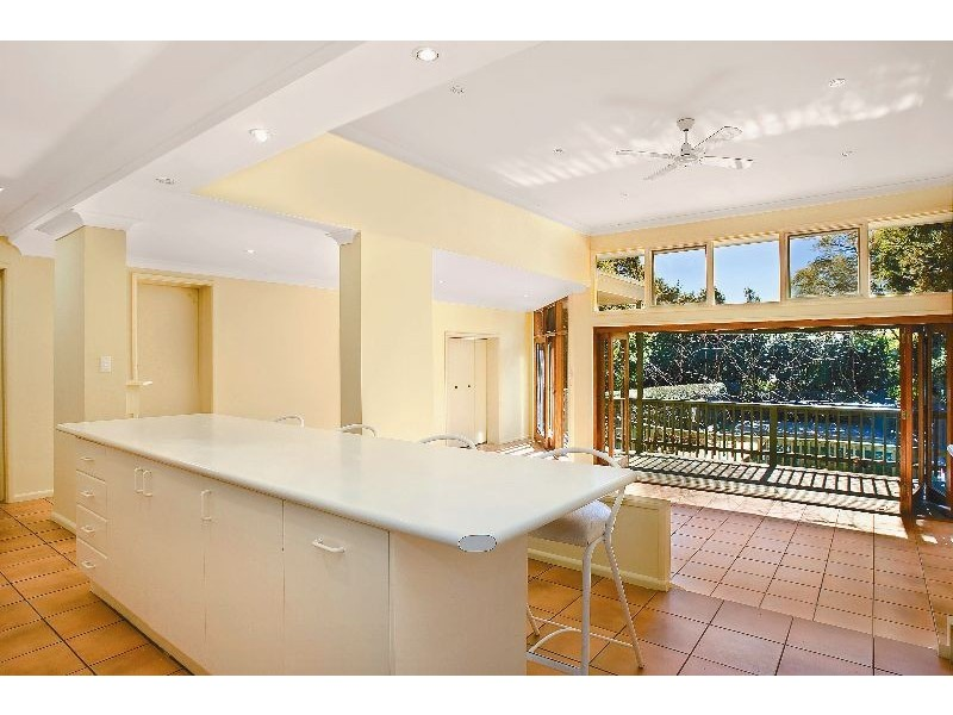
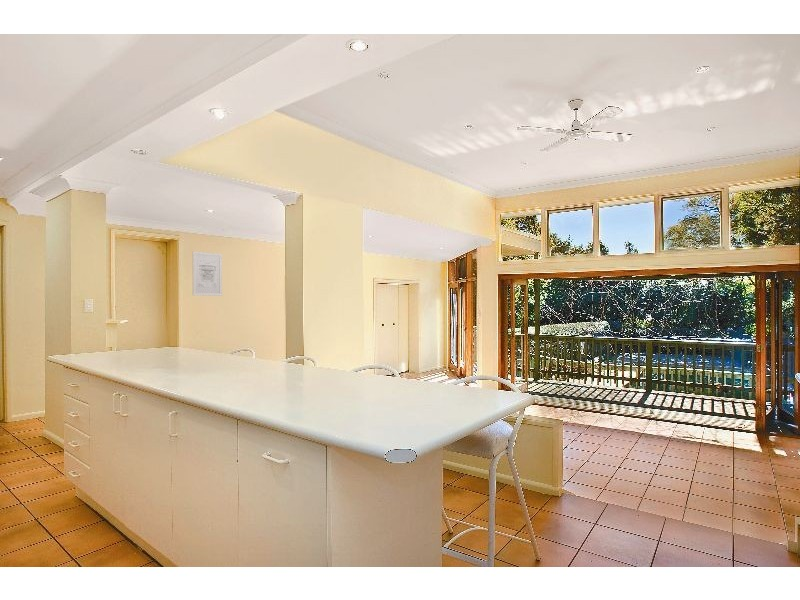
+ wall art [192,250,223,297]
